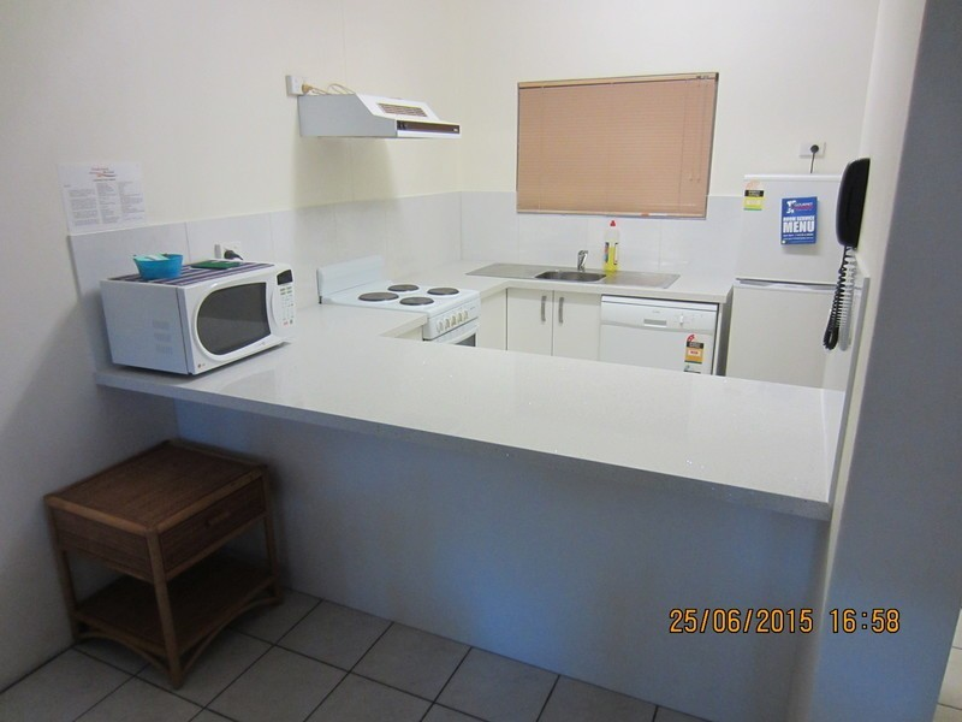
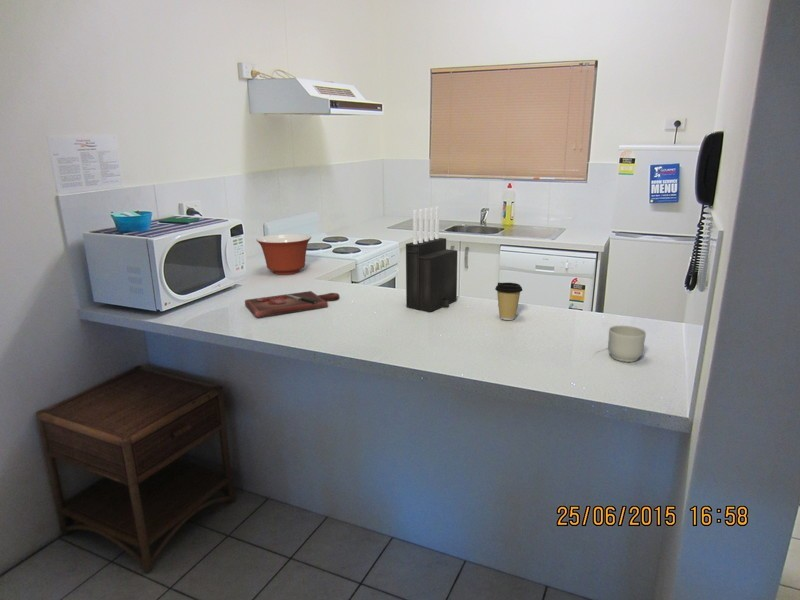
+ mug [607,324,647,363]
+ mixing bowl [255,233,312,275]
+ coffee cup [494,282,523,321]
+ knife block [405,206,458,313]
+ cutting board [244,290,340,319]
